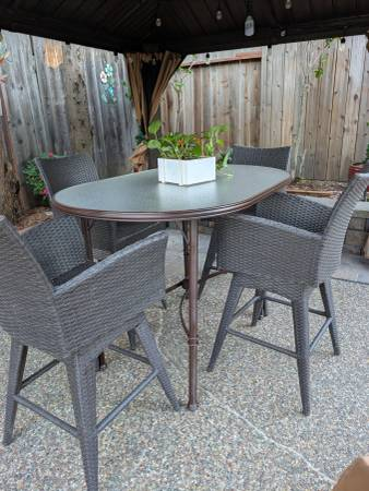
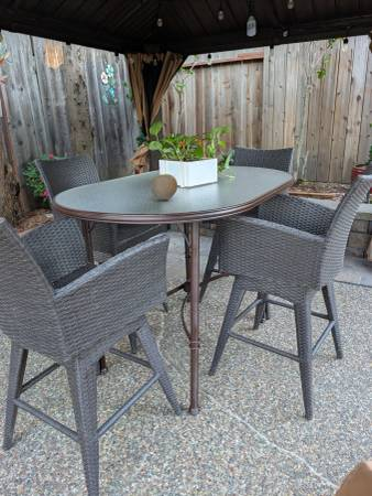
+ fruit [150,173,178,201]
